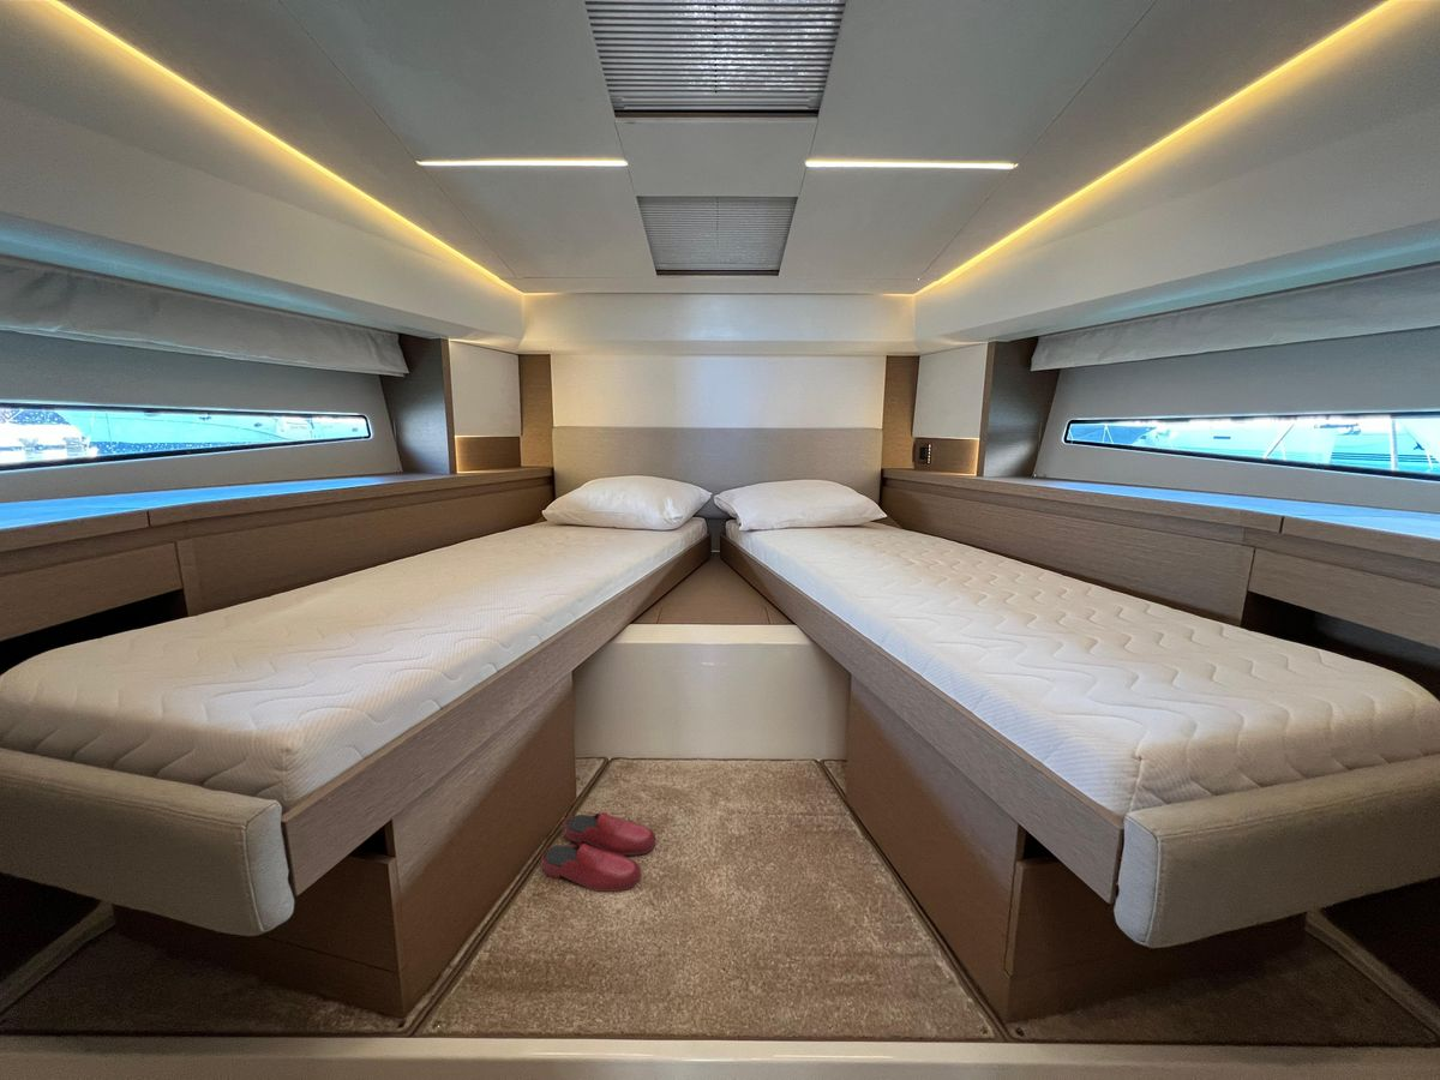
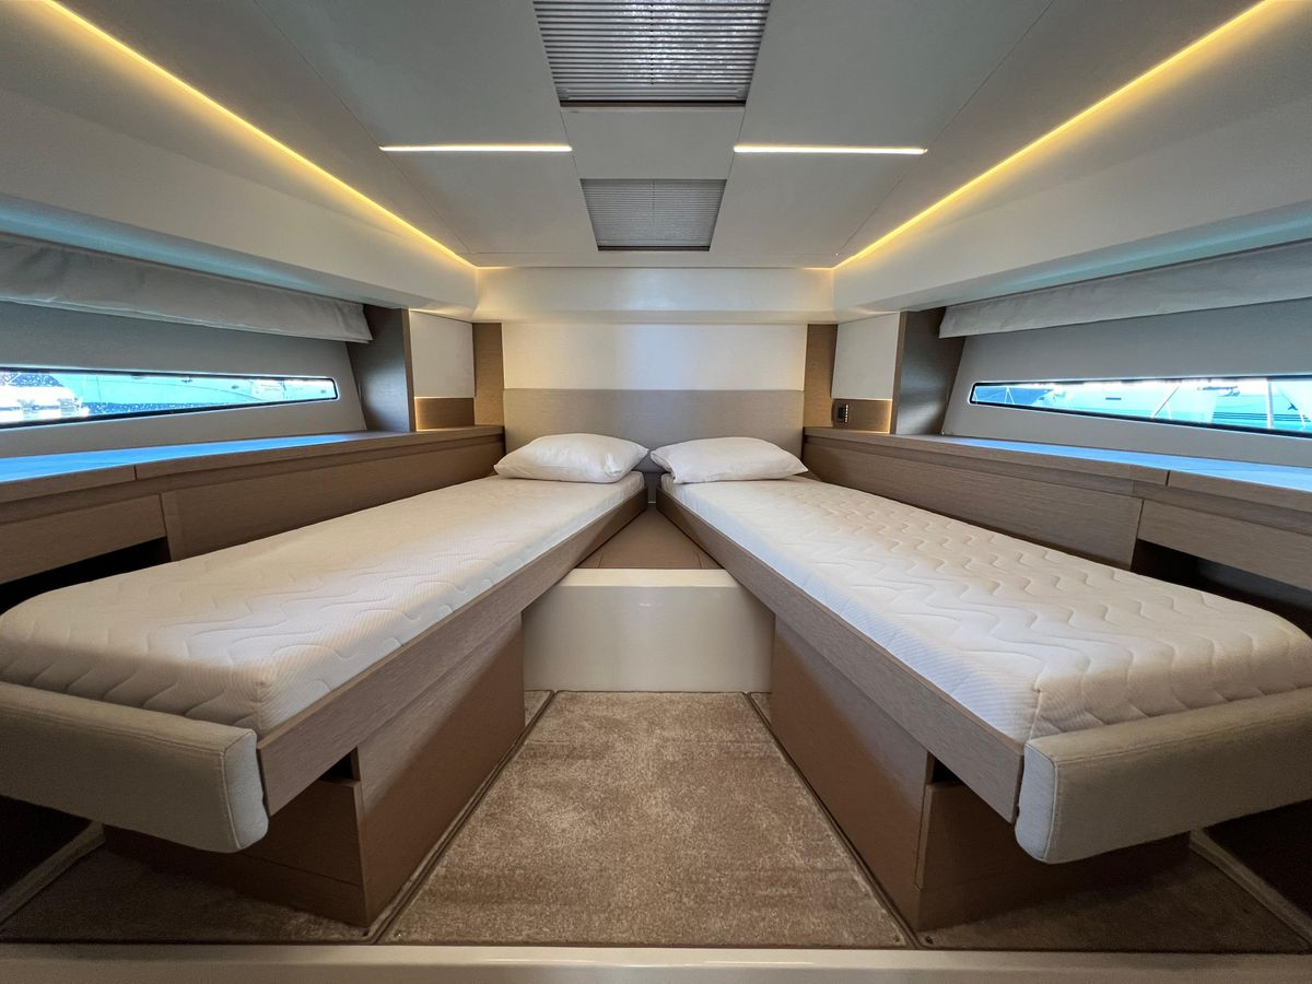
- slippers [541,811,656,893]
